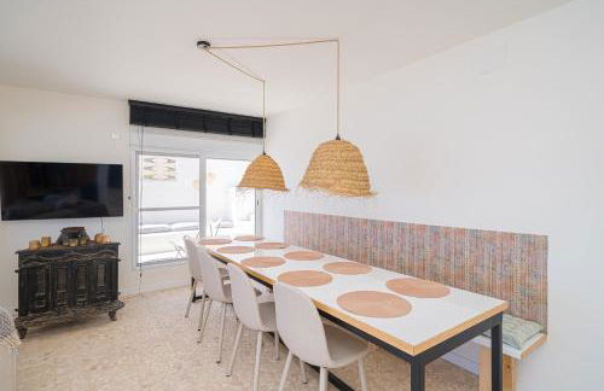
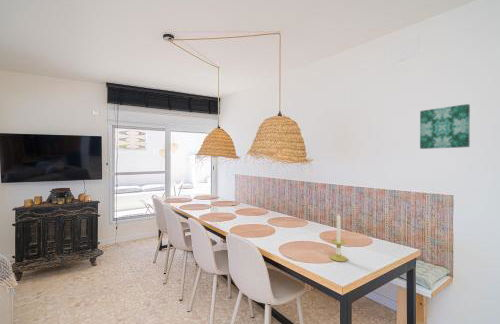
+ wall art [419,103,471,150]
+ candle [329,213,348,262]
